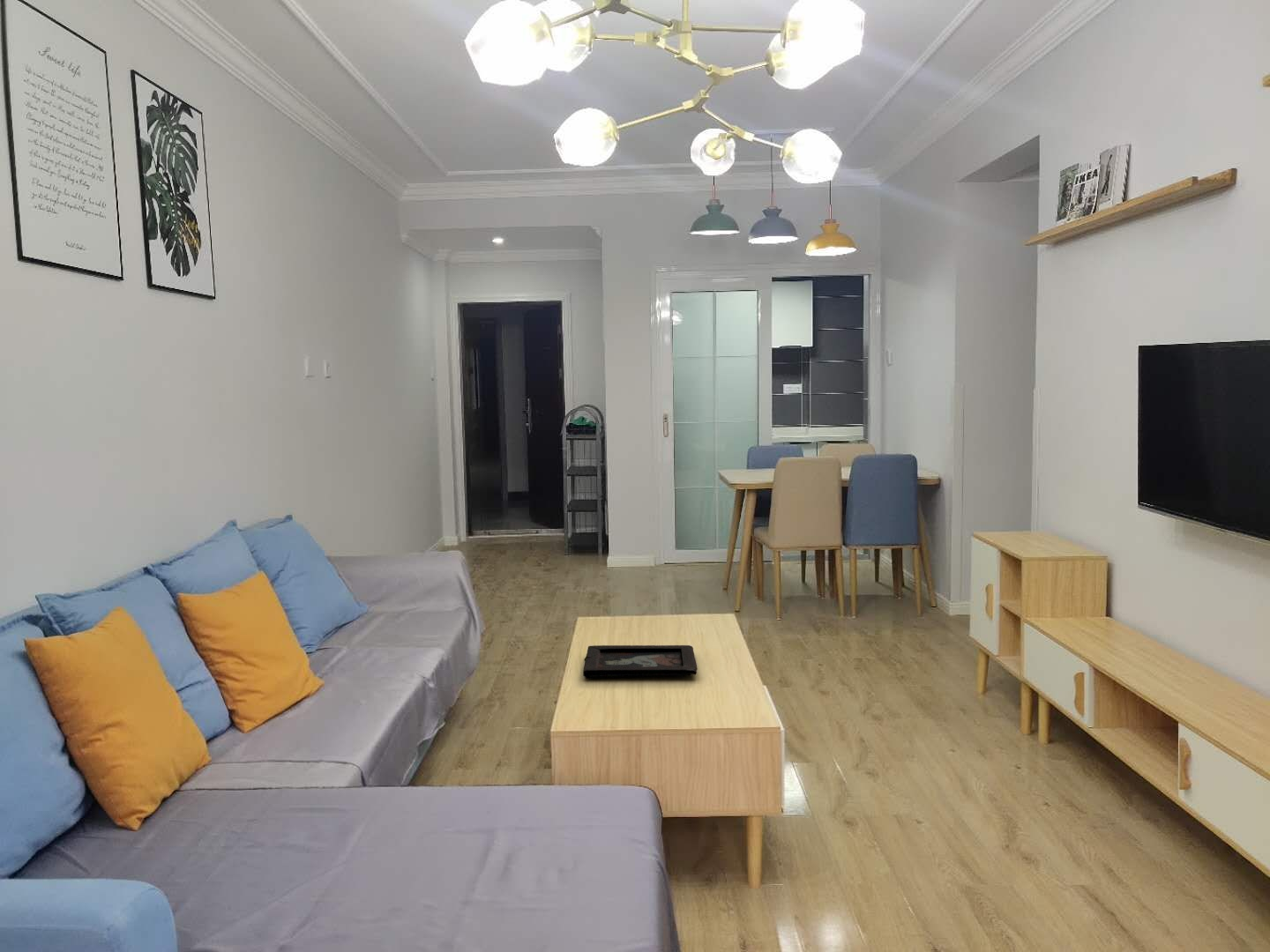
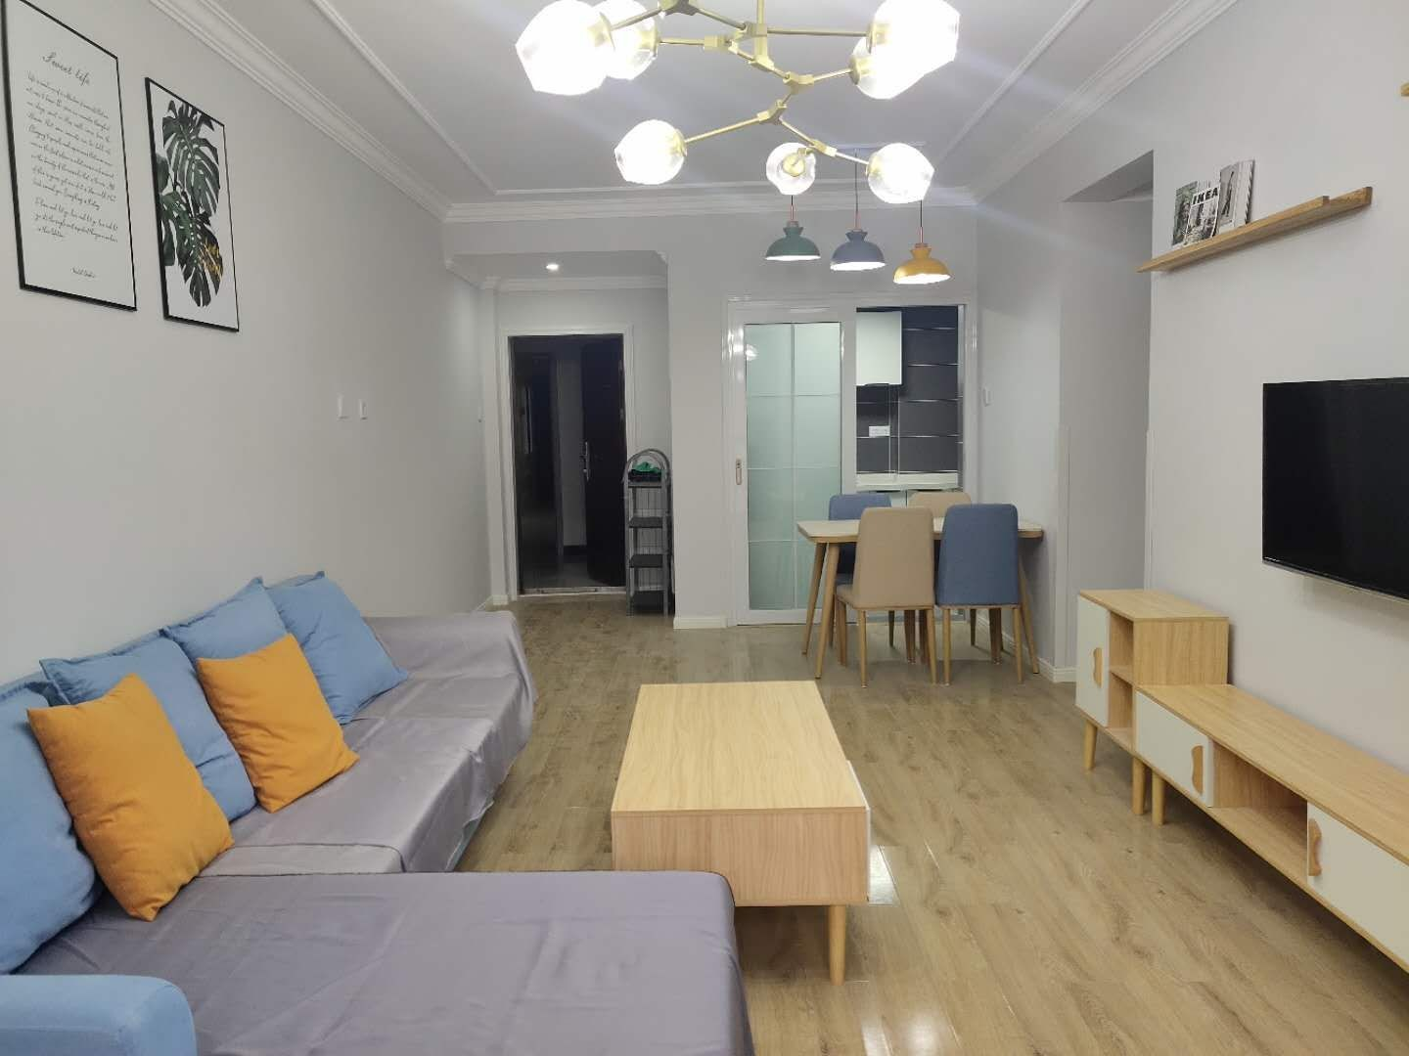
- decorative tray [582,644,699,680]
